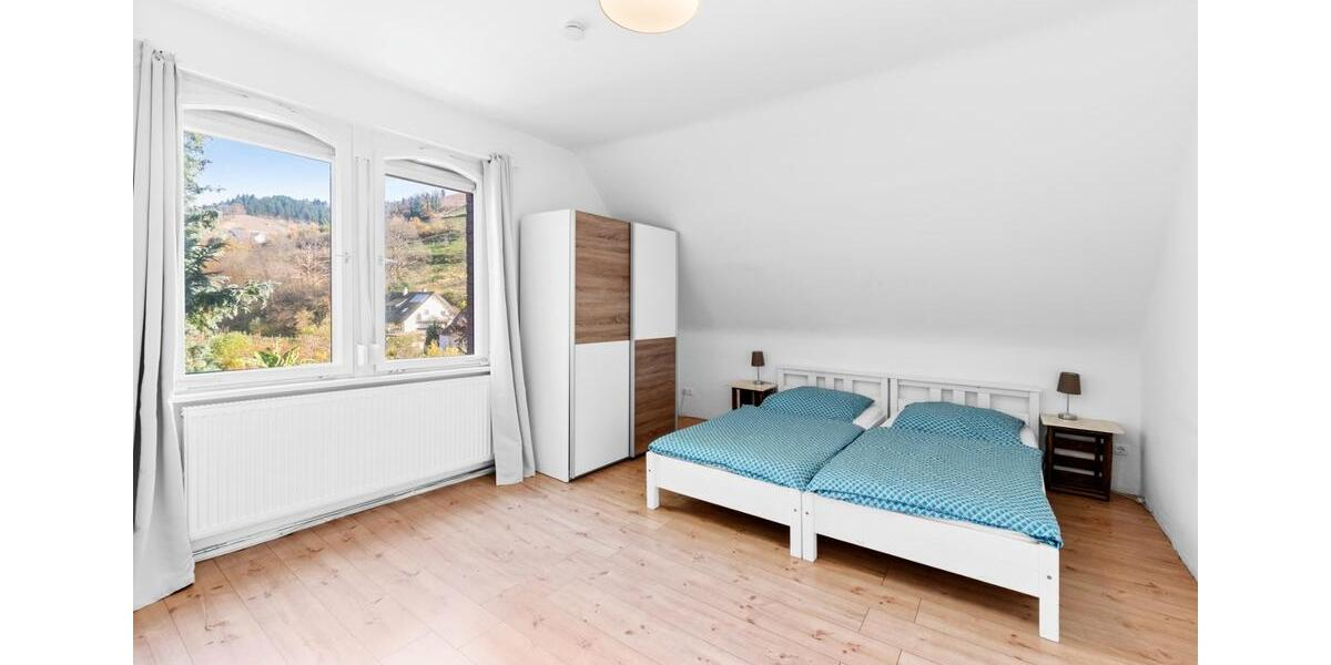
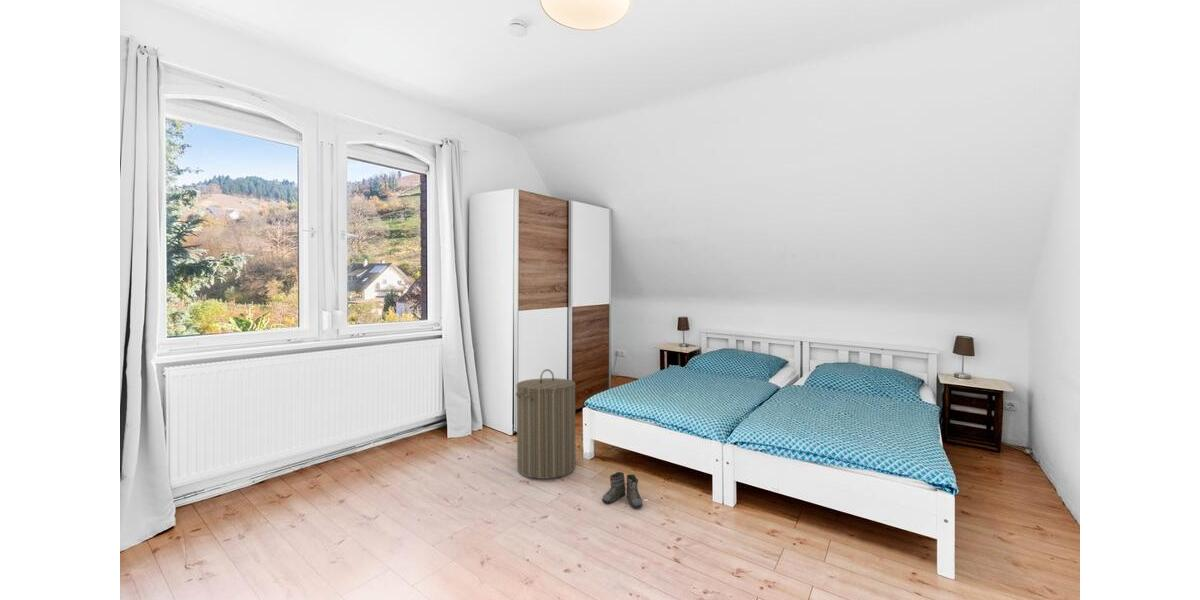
+ boots [601,471,644,509]
+ laundry hamper [515,368,577,480]
